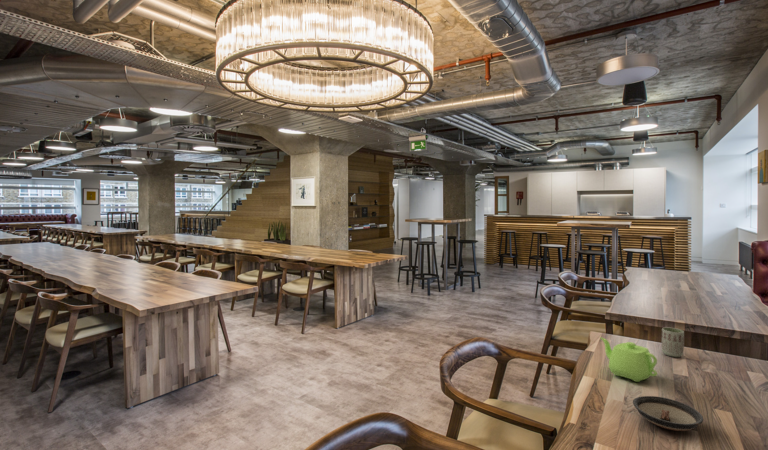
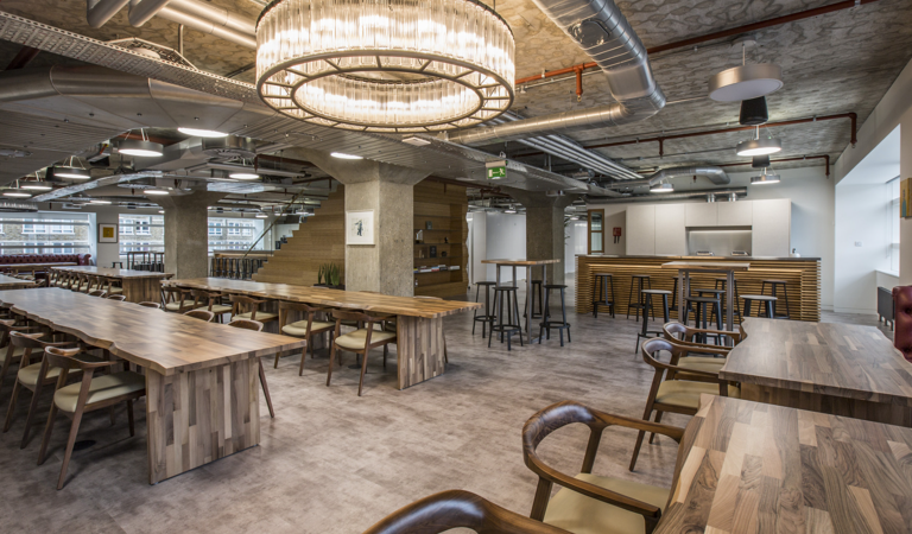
- teapot [599,336,658,383]
- saucer [632,395,704,432]
- cup [661,326,685,358]
